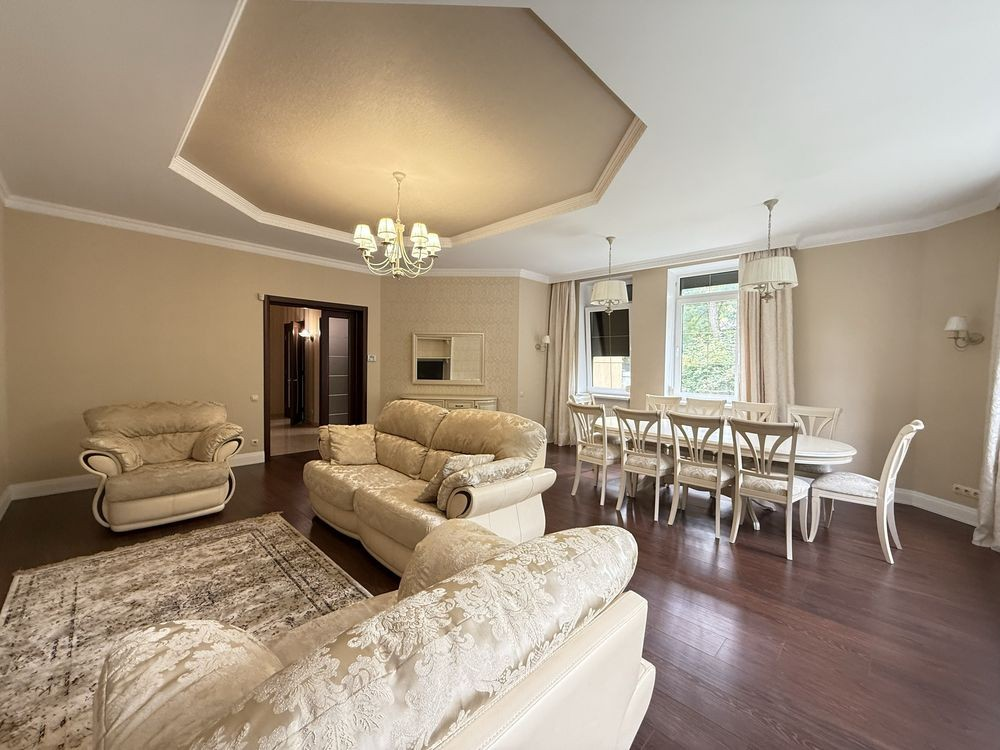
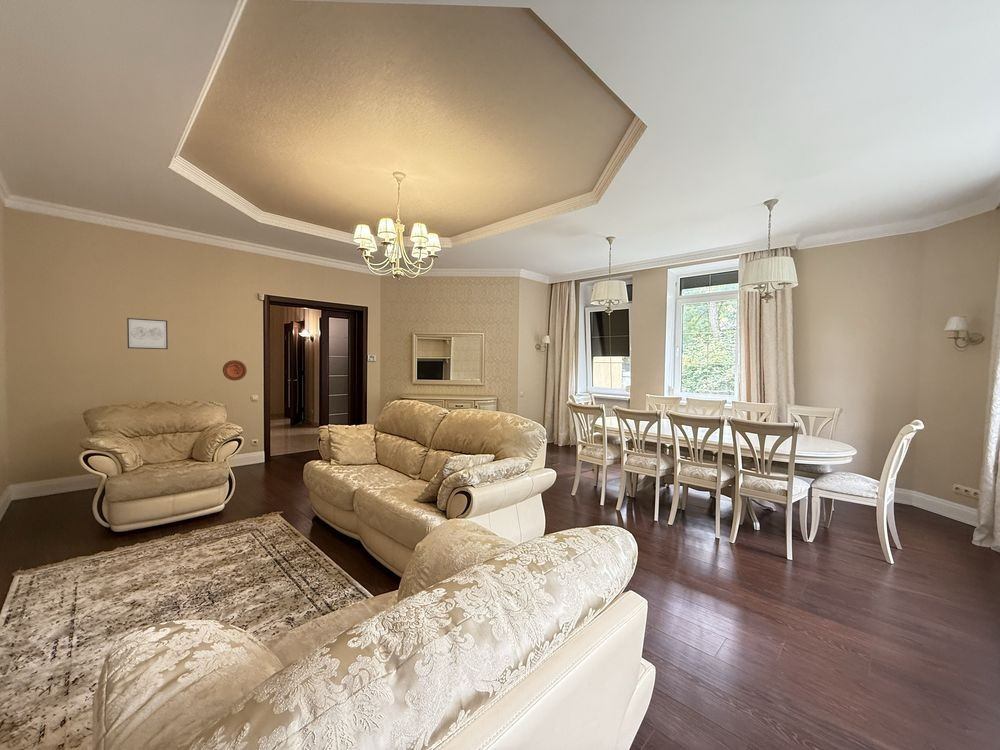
+ wall art [126,317,169,350]
+ decorative plate [222,359,248,381]
